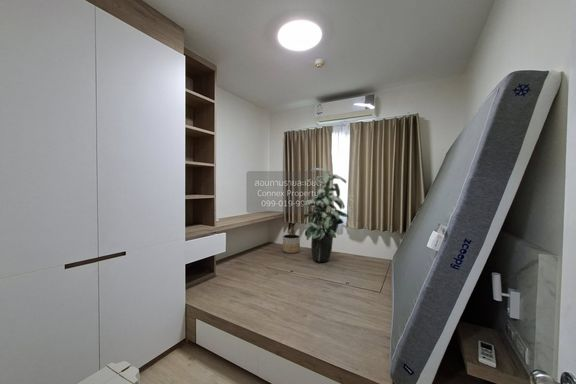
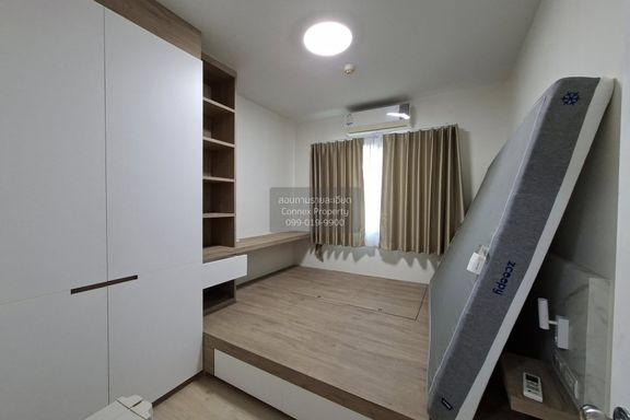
- planter [282,233,301,254]
- indoor plant [299,167,350,263]
